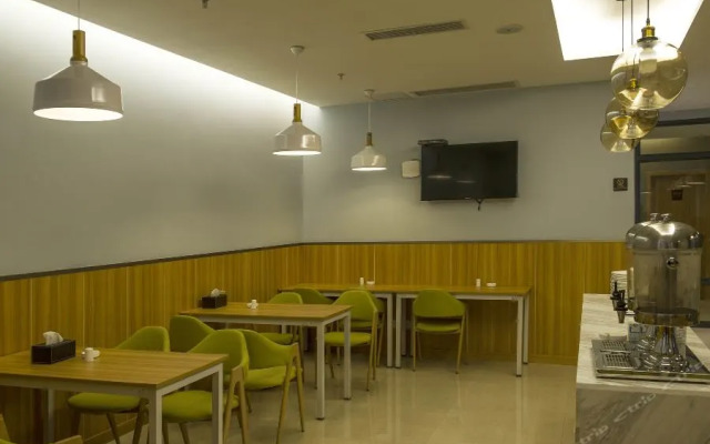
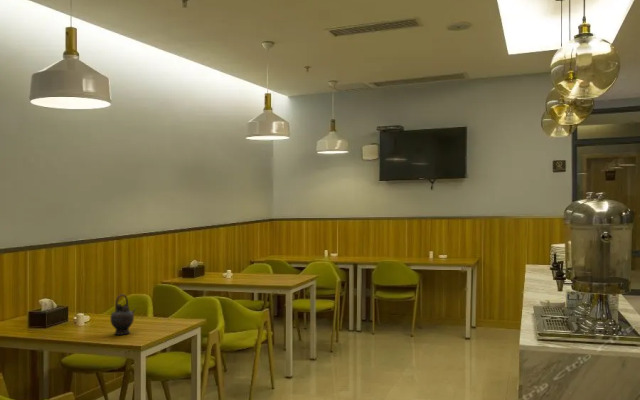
+ teapot [109,293,137,336]
